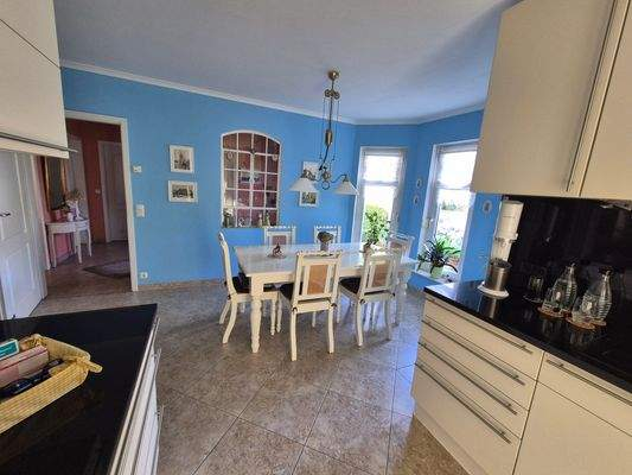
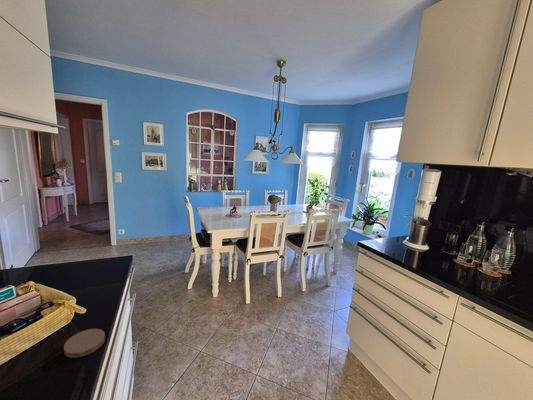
+ coaster [63,328,106,359]
